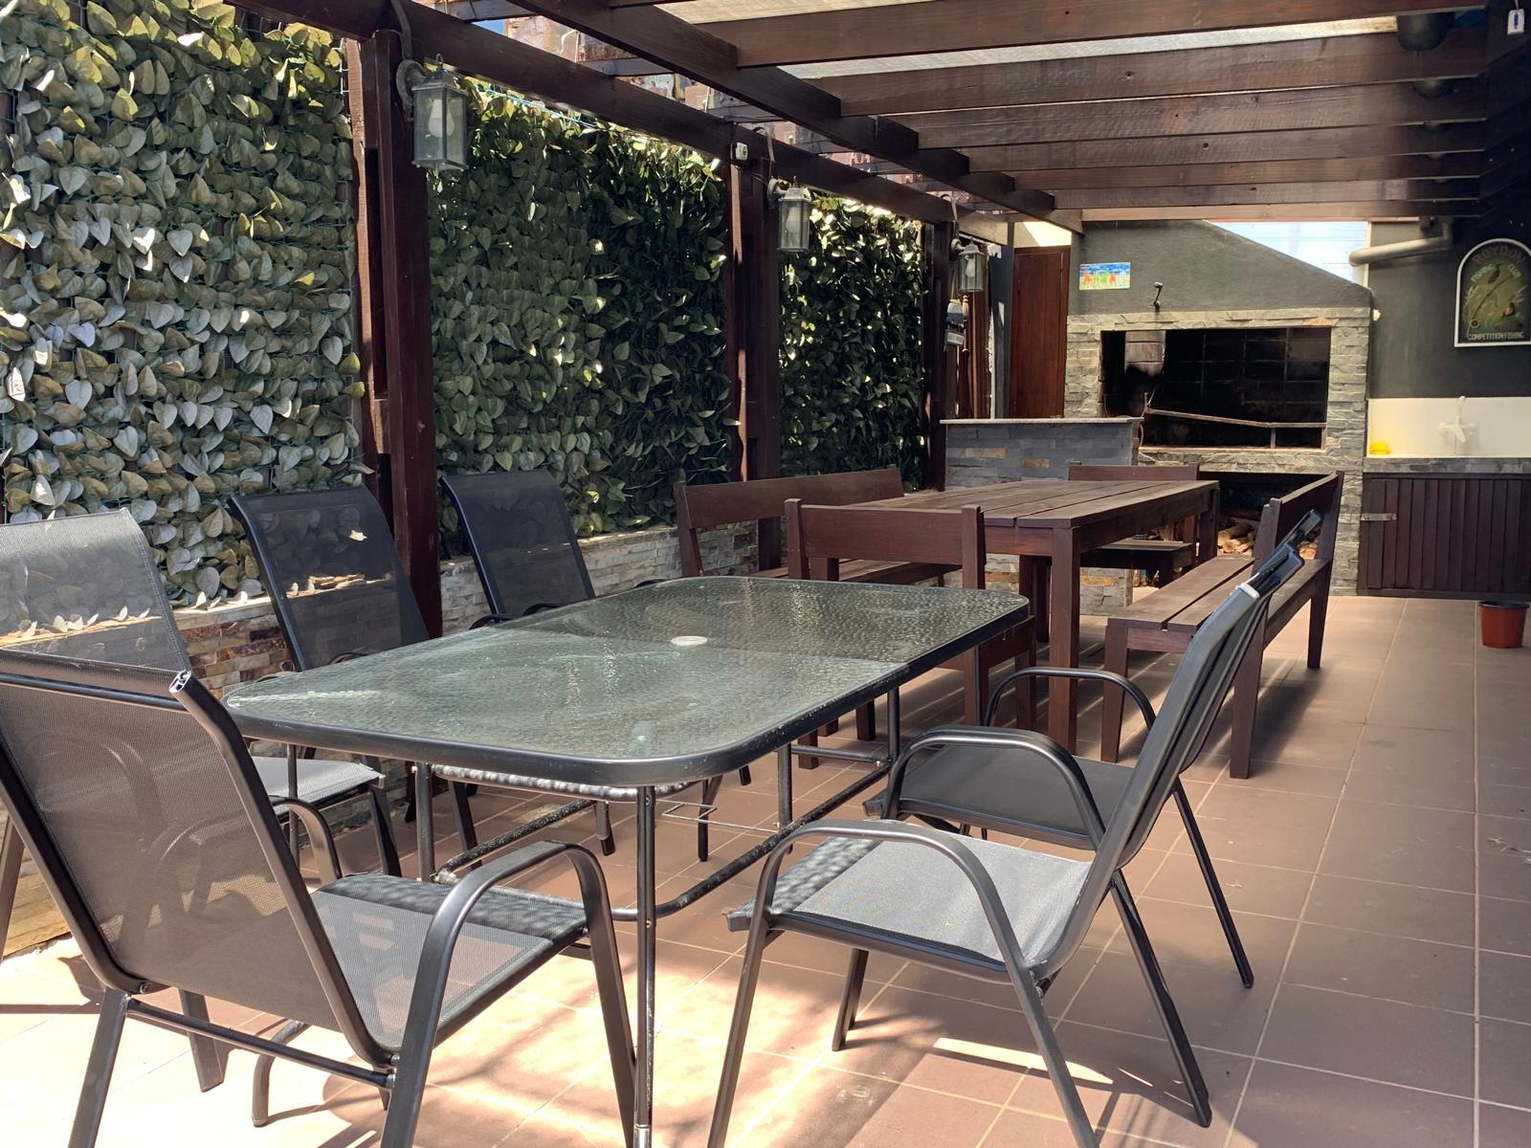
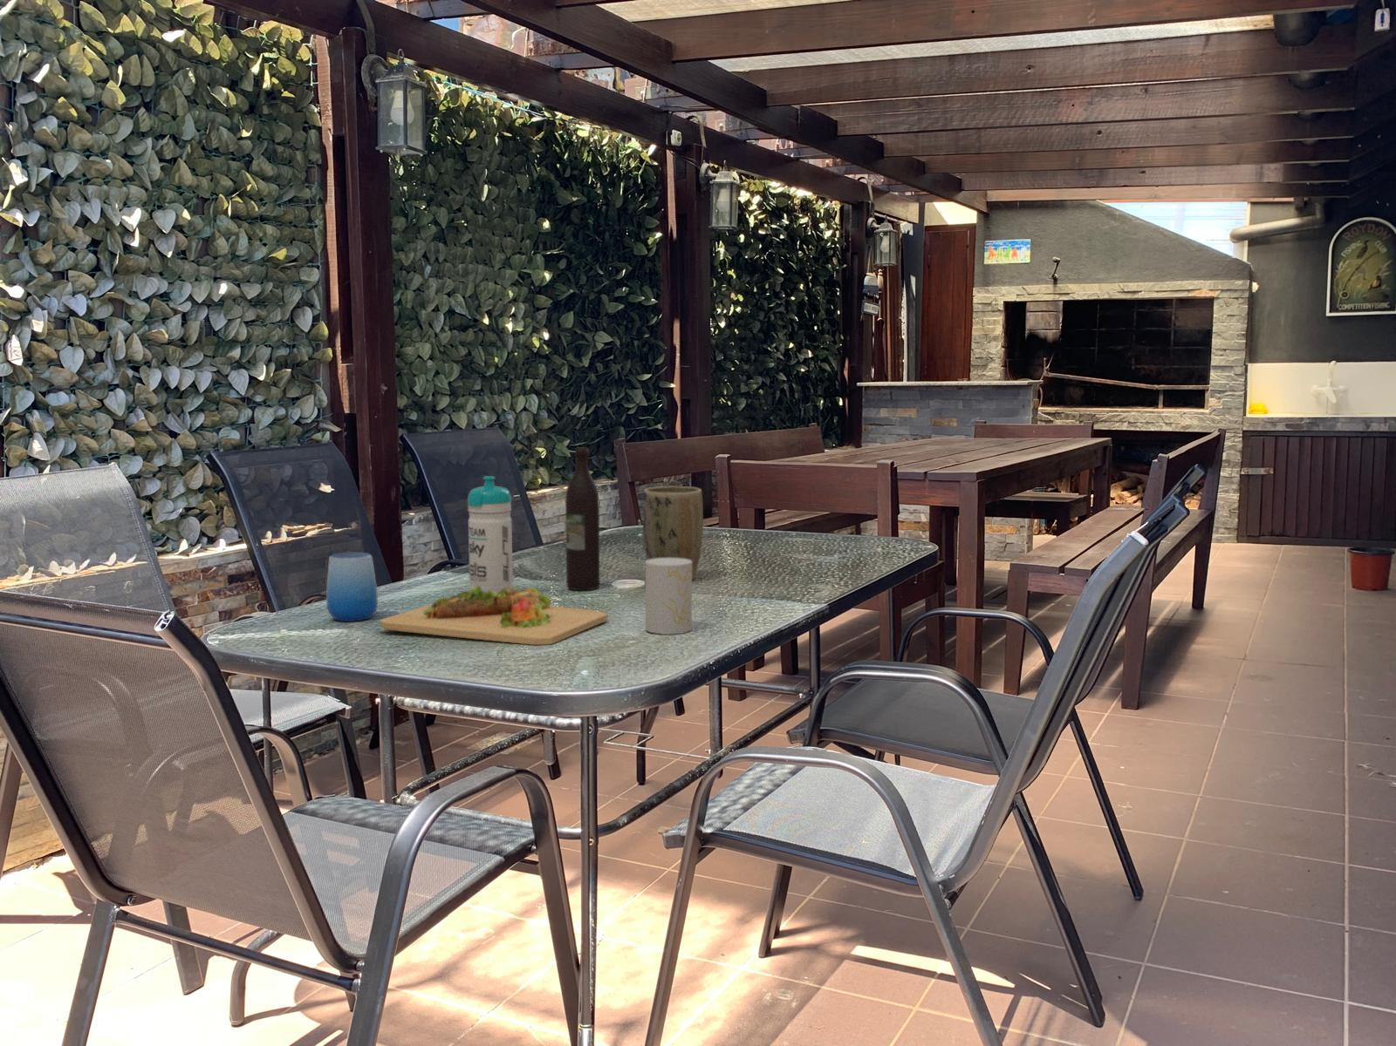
+ cup [645,558,693,635]
+ cup [325,552,378,622]
+ plant pot [642,486,705,580]
+ water bottle [467,475,514,592]
+ wine bottle [565,446,600,591]
+ cutting board [378,585,608,646]
